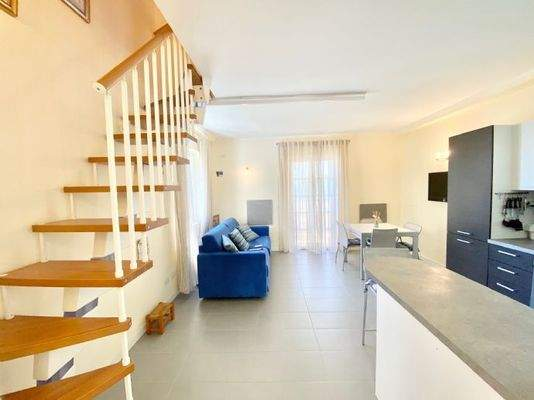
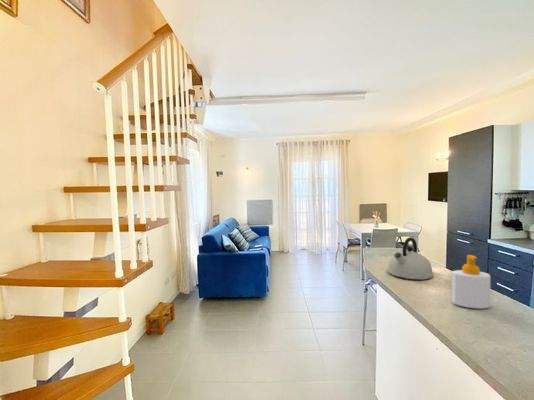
+ soap bottle [451,254,492,310]
+ kettle [386,236,435,280]
